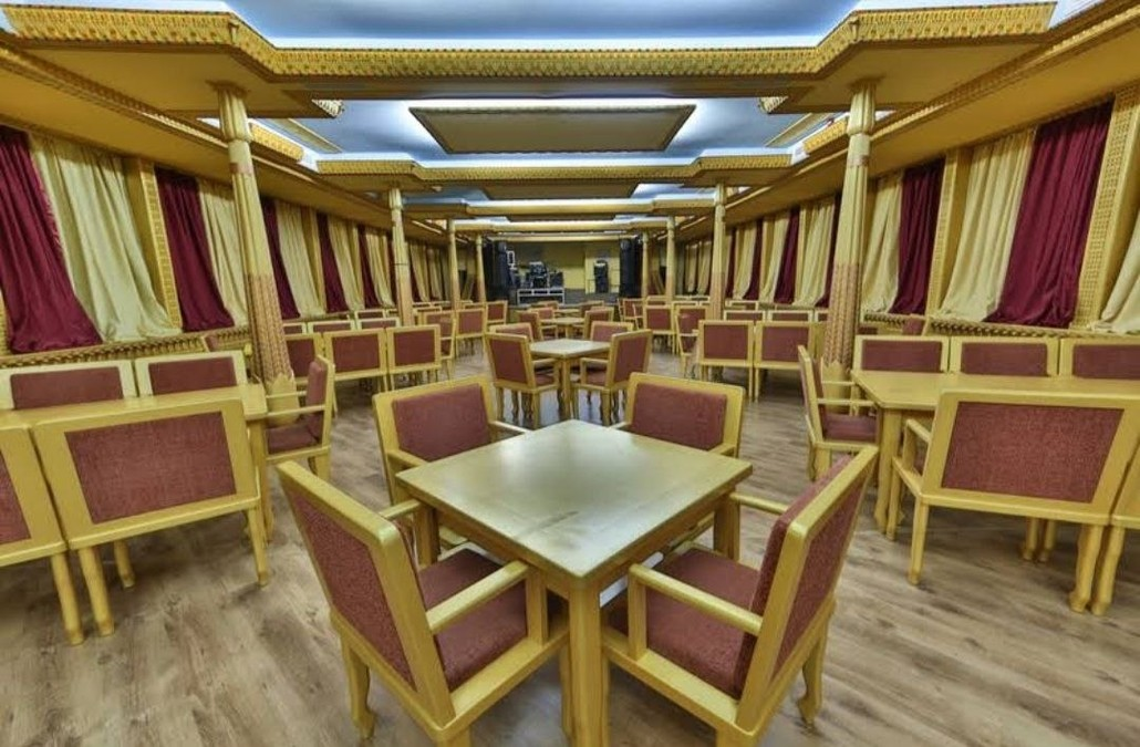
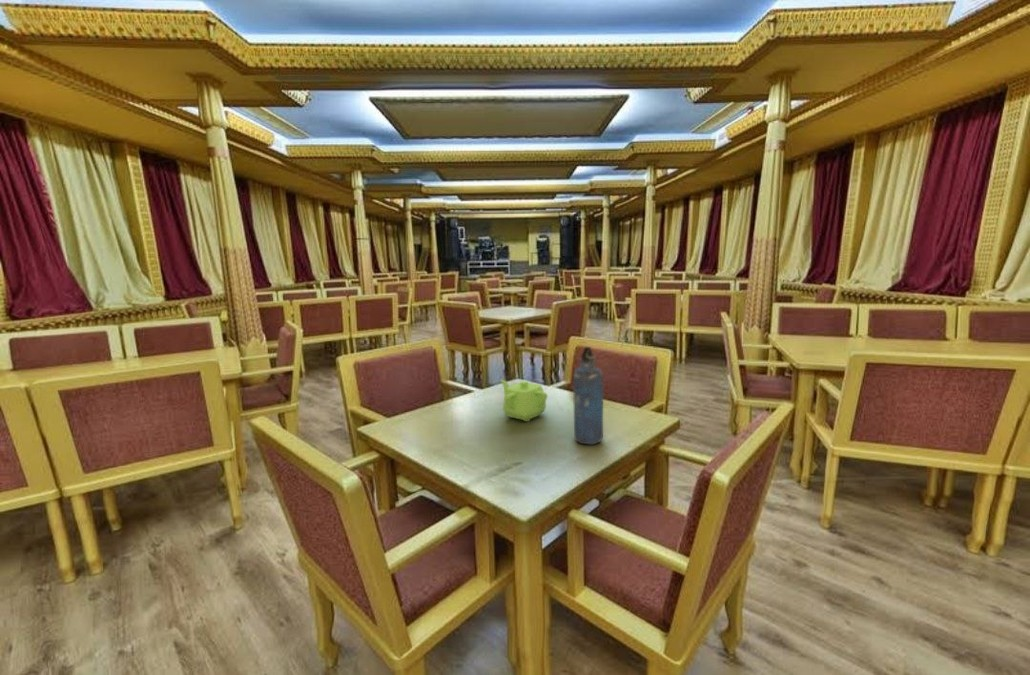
+ water bottle [573,346,604,446]
+ teapot [499,379,548,422]
